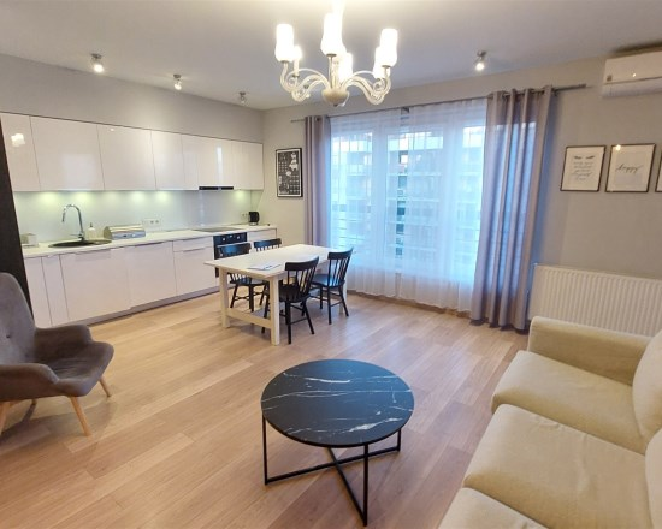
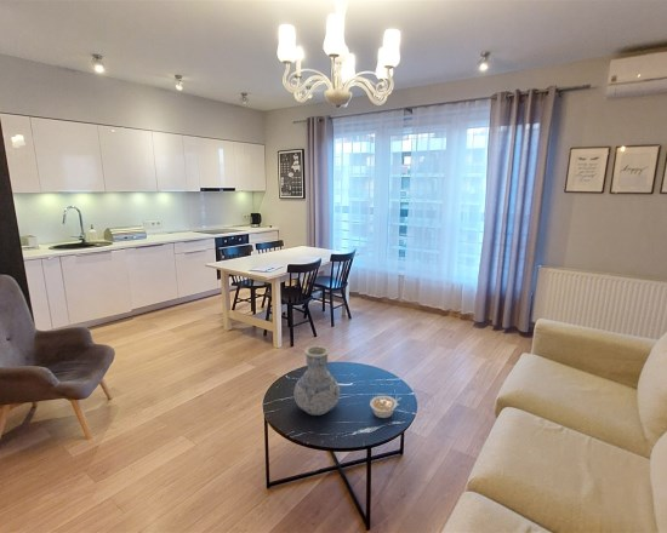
+ legume [369,395,403,419]
+ vase [292,344,341,417]
